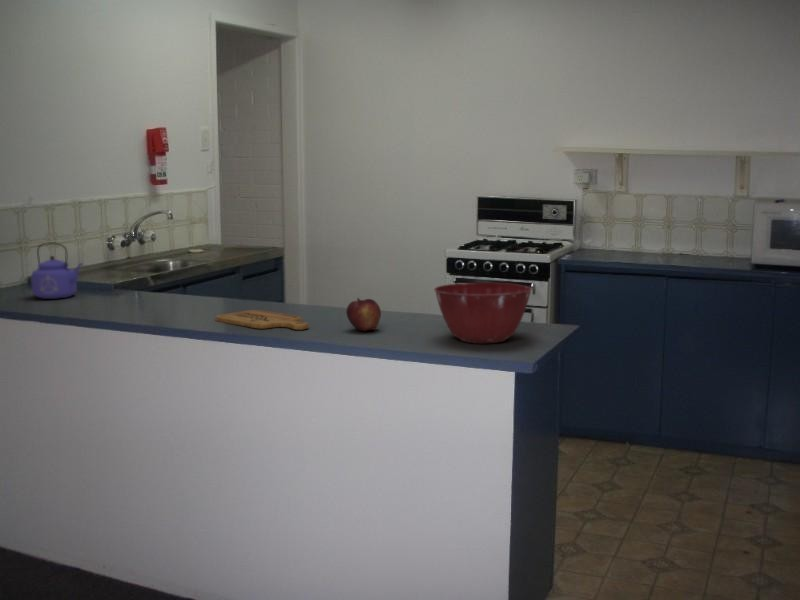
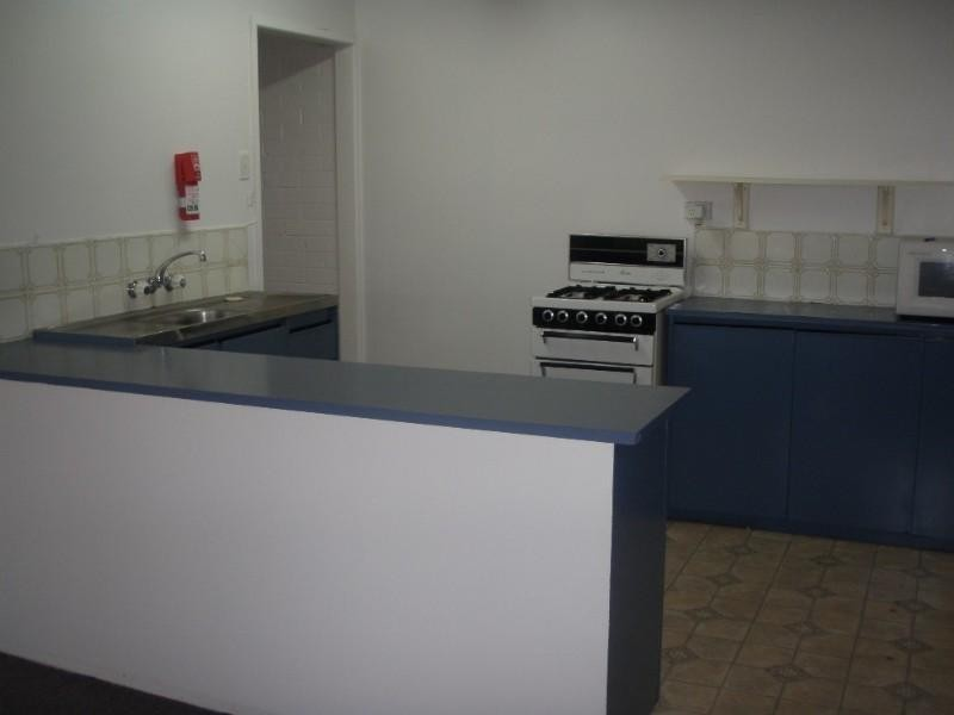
- kettle [30,241,84,300]
- mixing bowl [433,282,533,344]
- cutting board [215,309,310,331]
- fruit [345,297,382,332]
